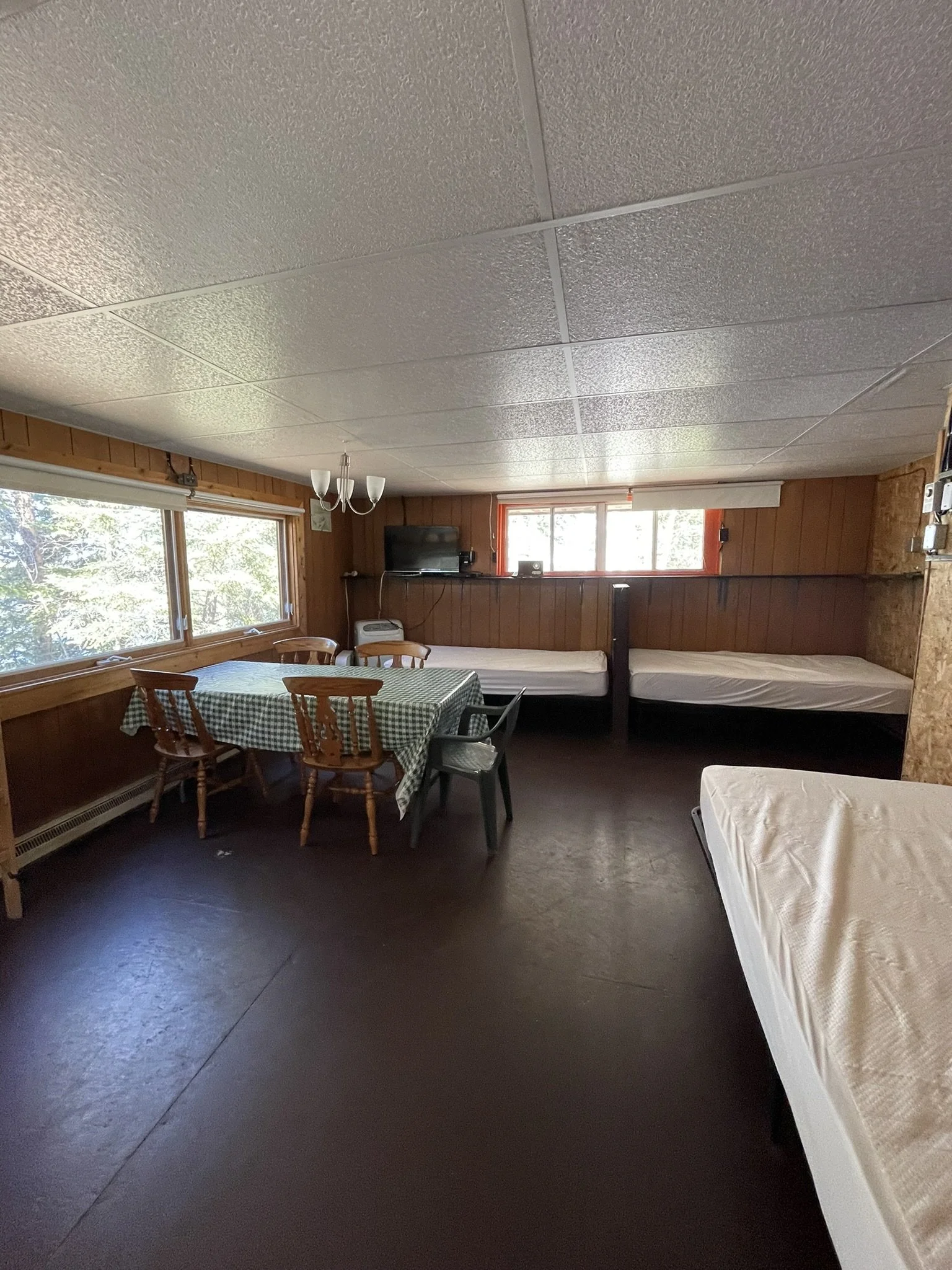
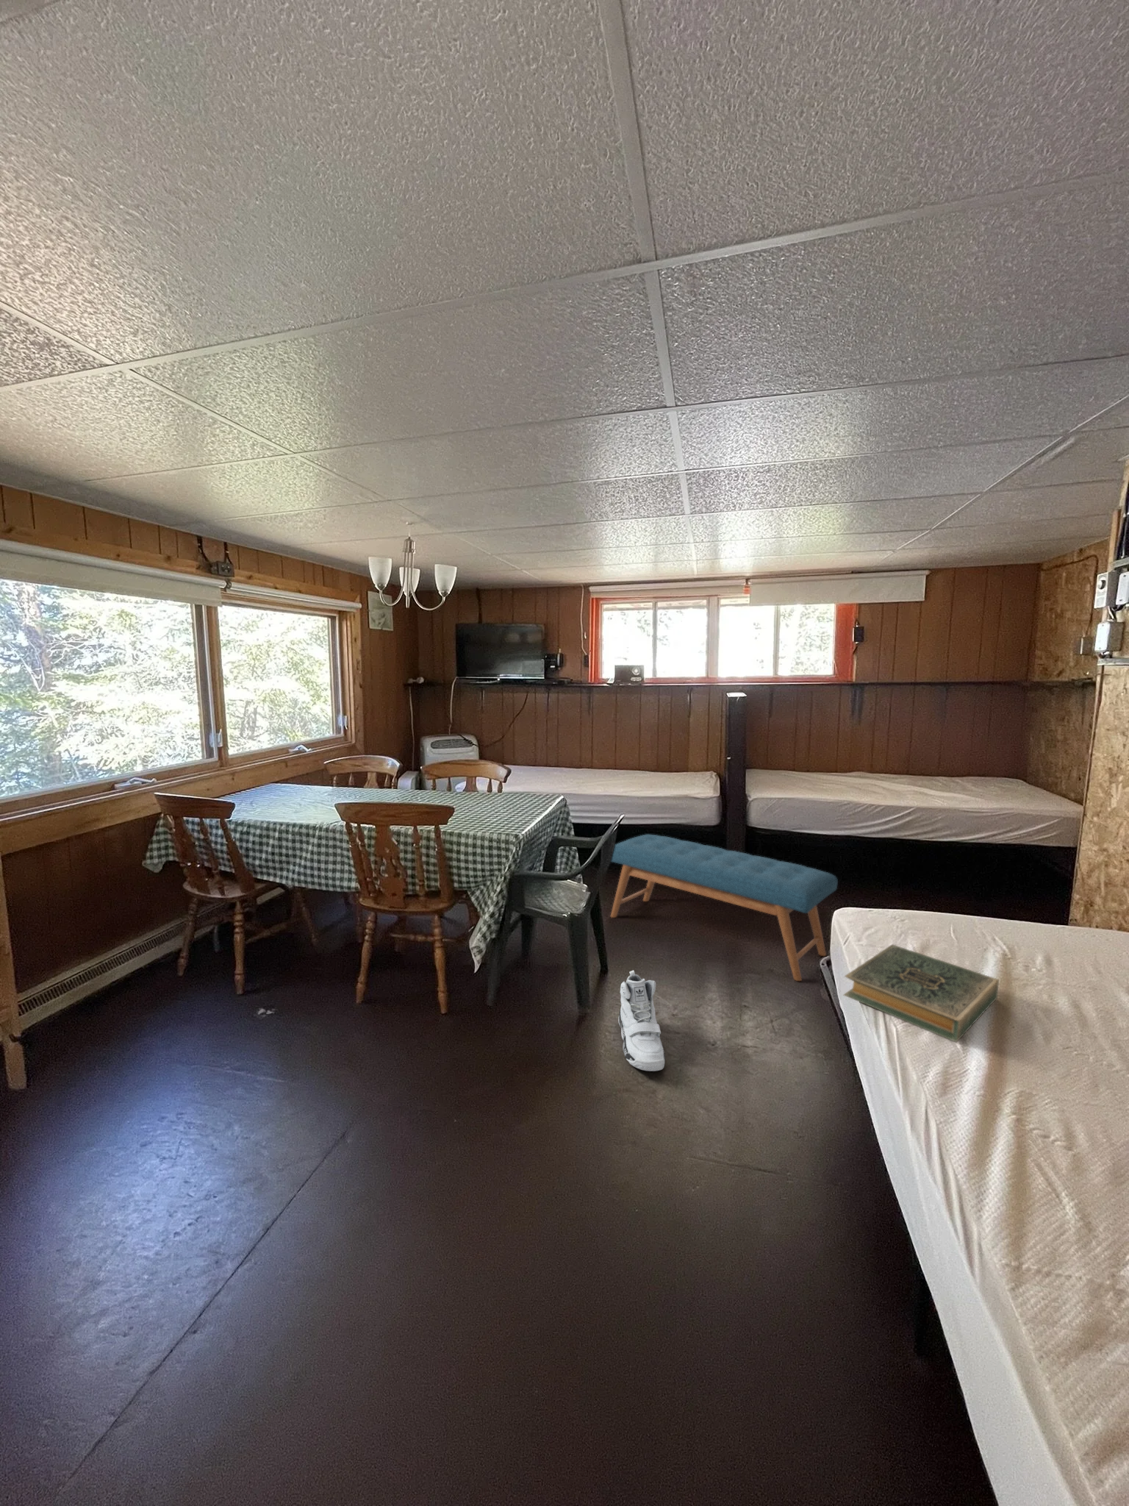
+ bench [610,834,838,982]
+ sneaker [618,970,666,1072]
+ hardback book [842,944,1000,1044]
